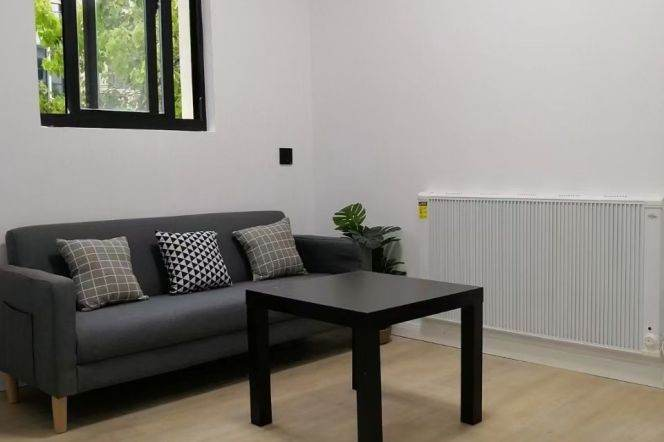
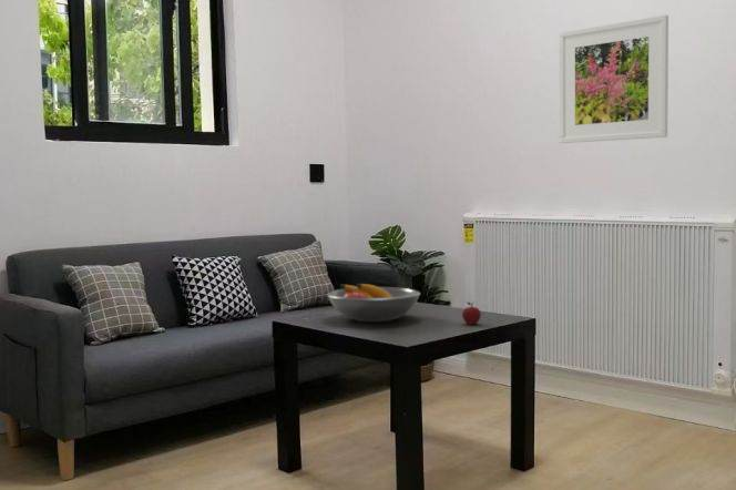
+ apple [461,300,482,326]
+ fruit bowl [326,283,421,323]
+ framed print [559,13,669,144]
